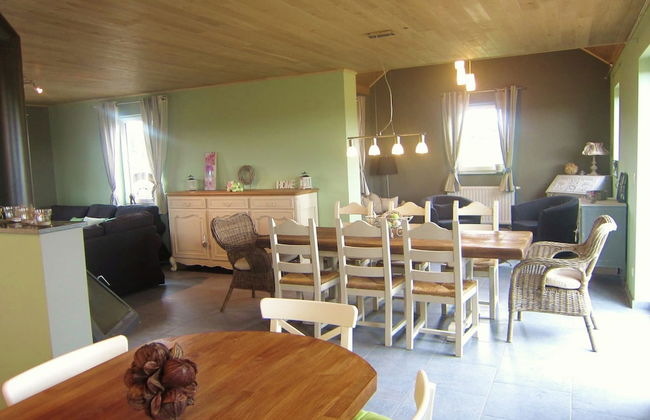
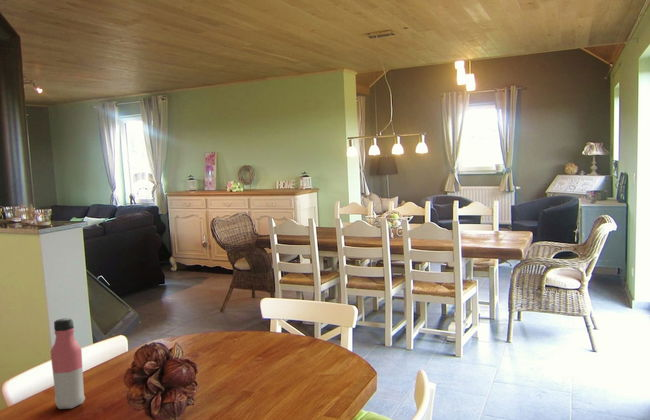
+ water bottle [49,317,86,410]
